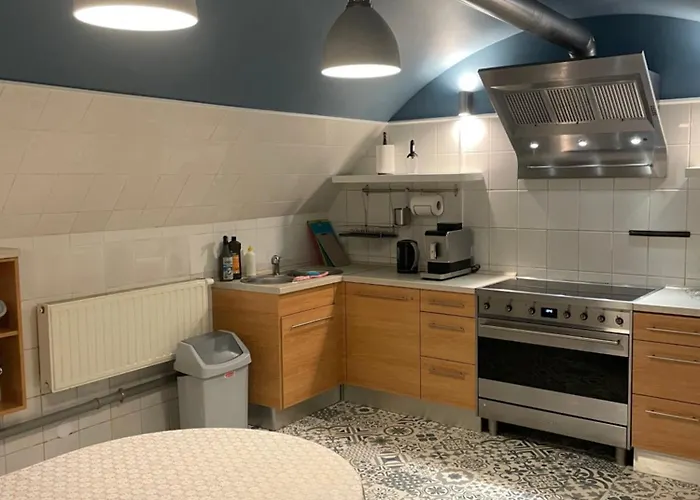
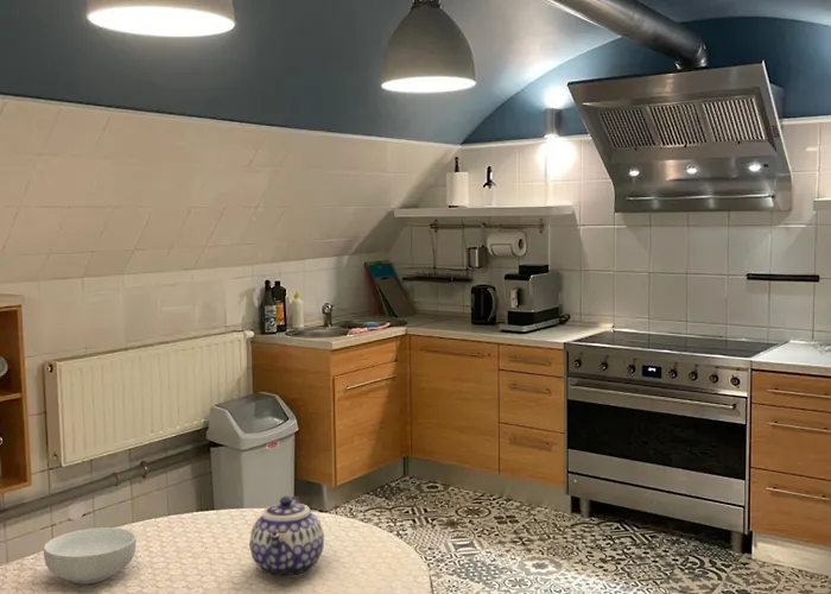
+ teapot [248,495,325,579]
+ cereal bowl [43,526,138,584]
